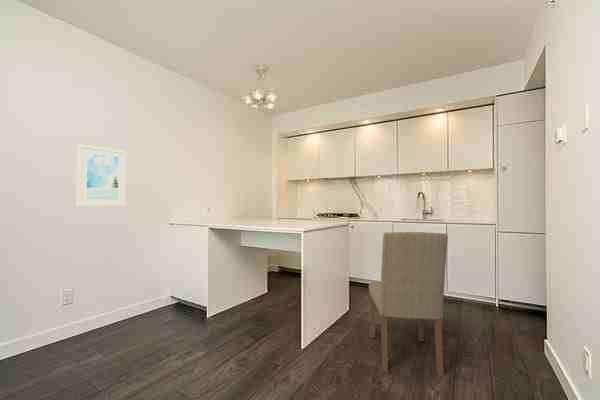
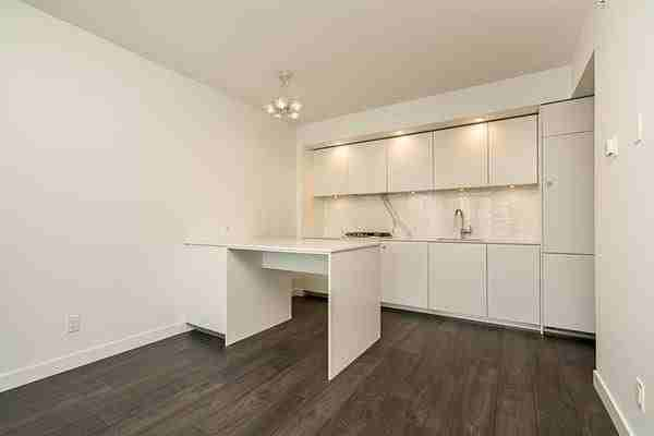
- dining chair [368,231,449,377]
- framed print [76,143,127,208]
